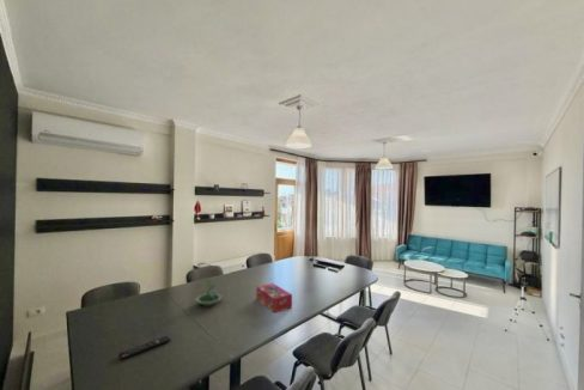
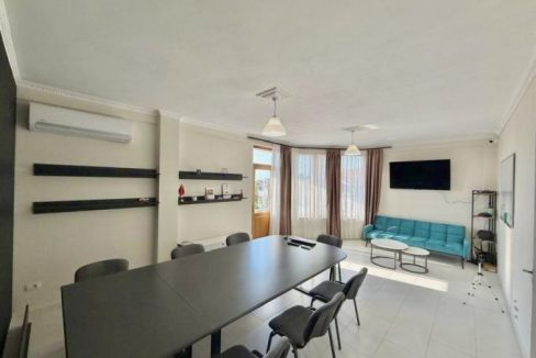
- tissue box [255,282,293,313]
- remote control [117,335,171,360]
- terrarium [194,279,223,307]
